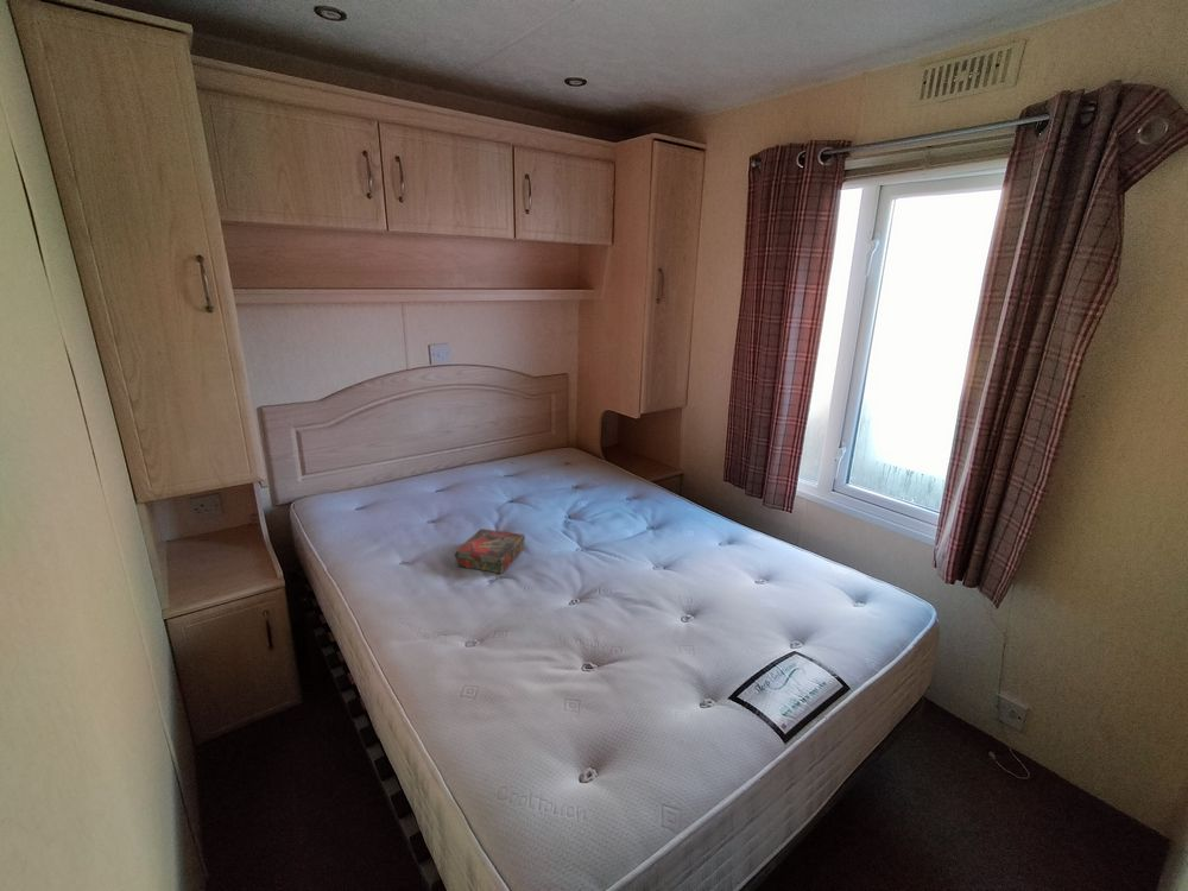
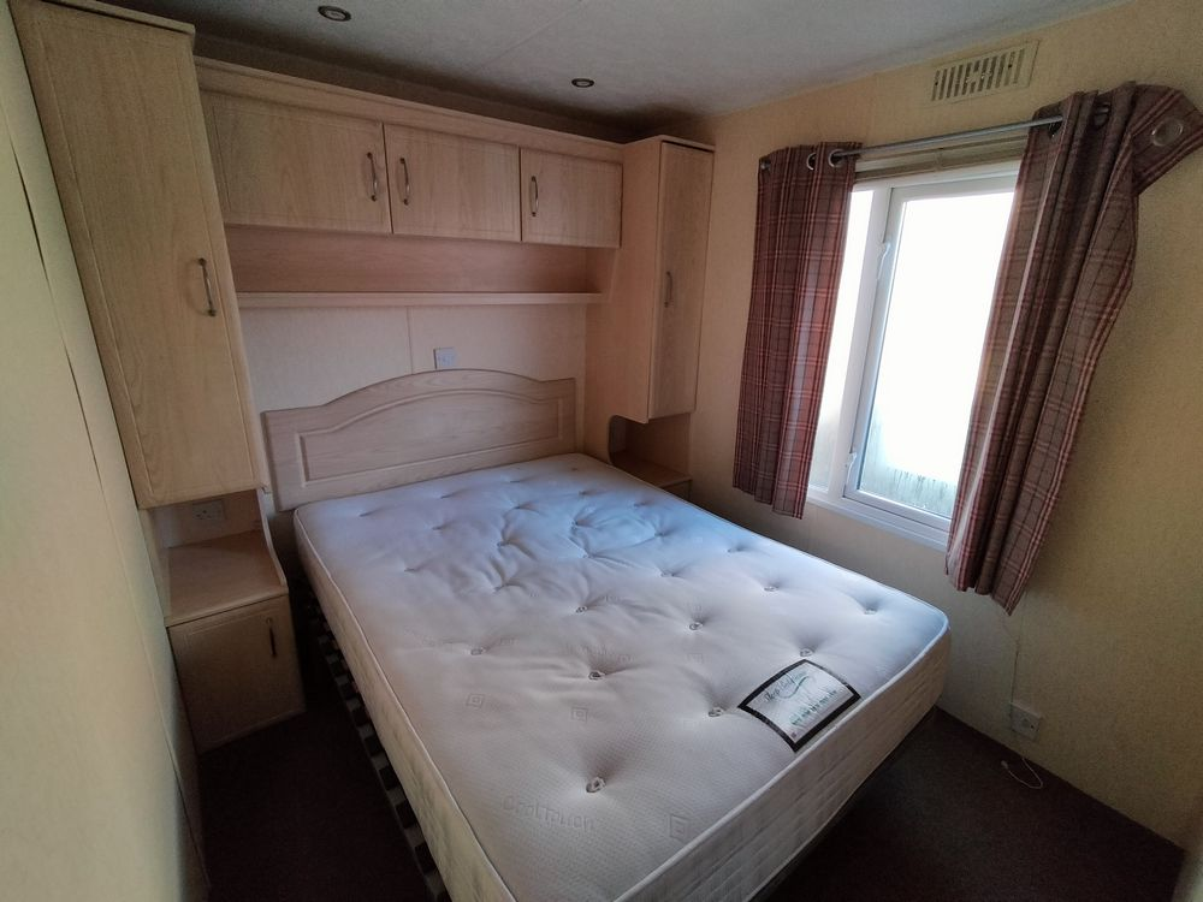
- book [454,527,526,575]
